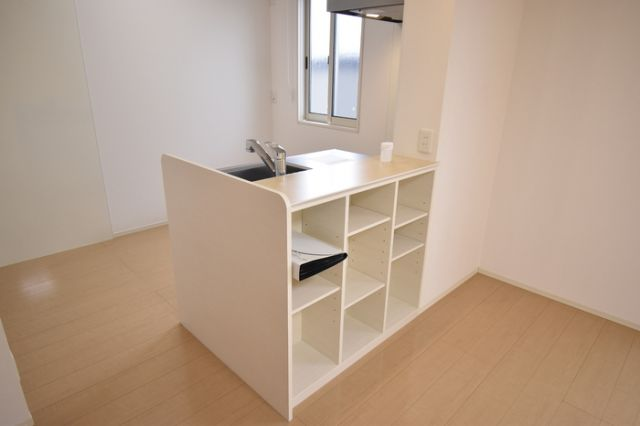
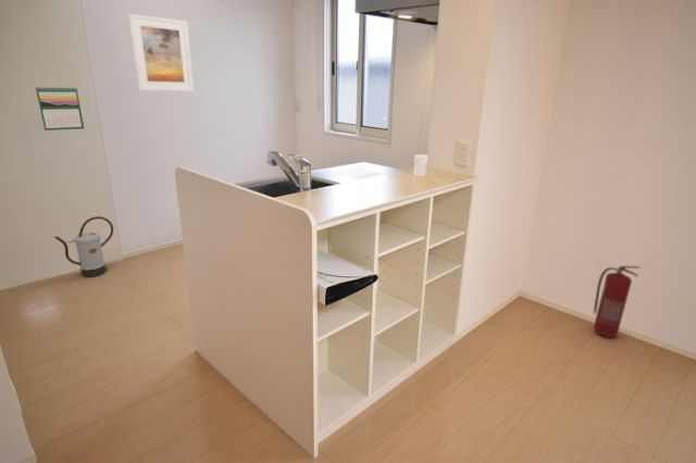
+ fire extinguisher [593,265,642,339]
+ calendar [35,85,85,132]
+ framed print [127,13,195,92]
+ watering can [53,215,114,278]
